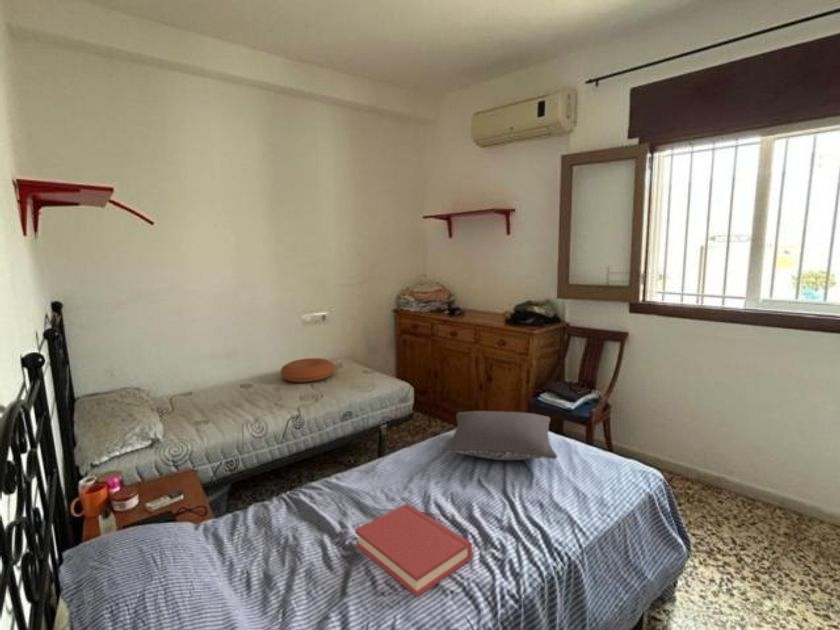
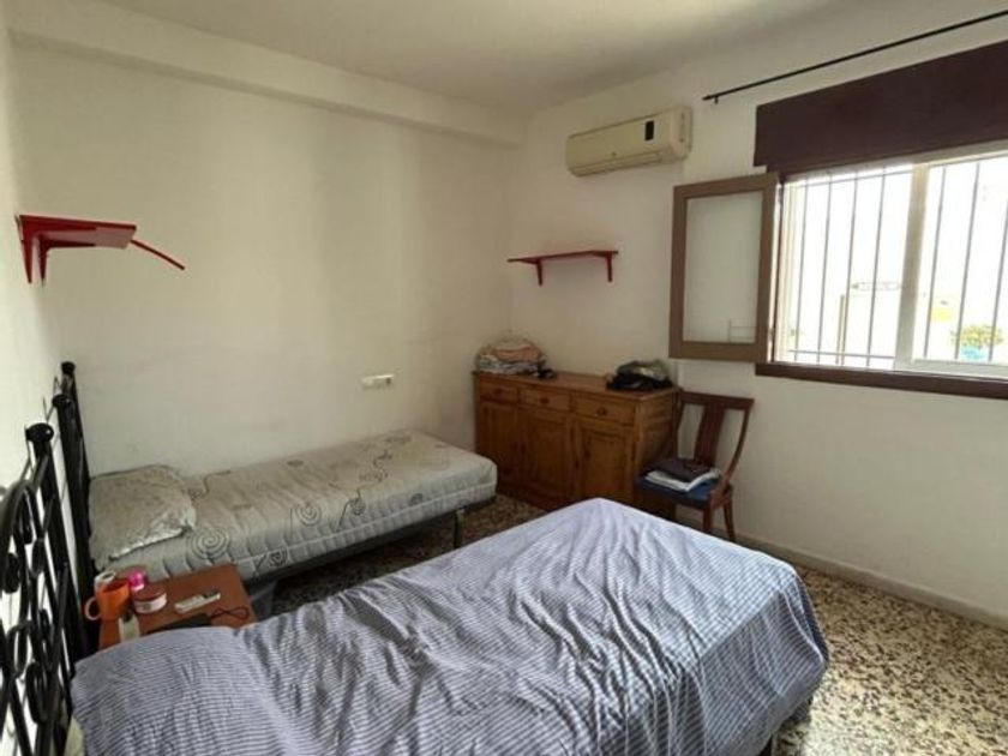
- hardback book [354,503,473,598]
- pillow [441,410,558,461]
- cushion [279,357,336,384]
